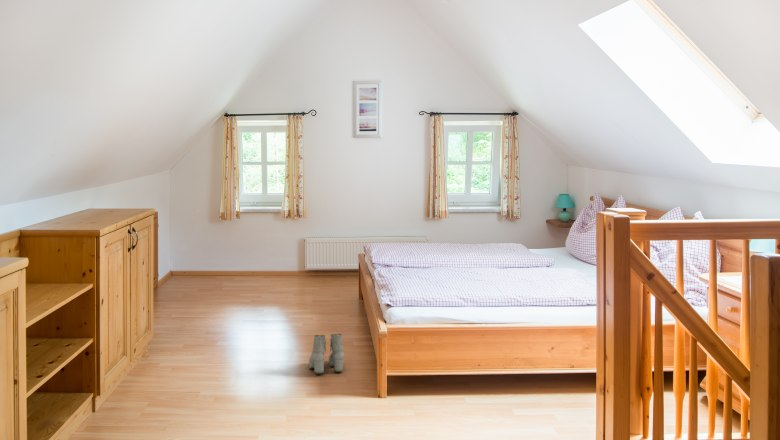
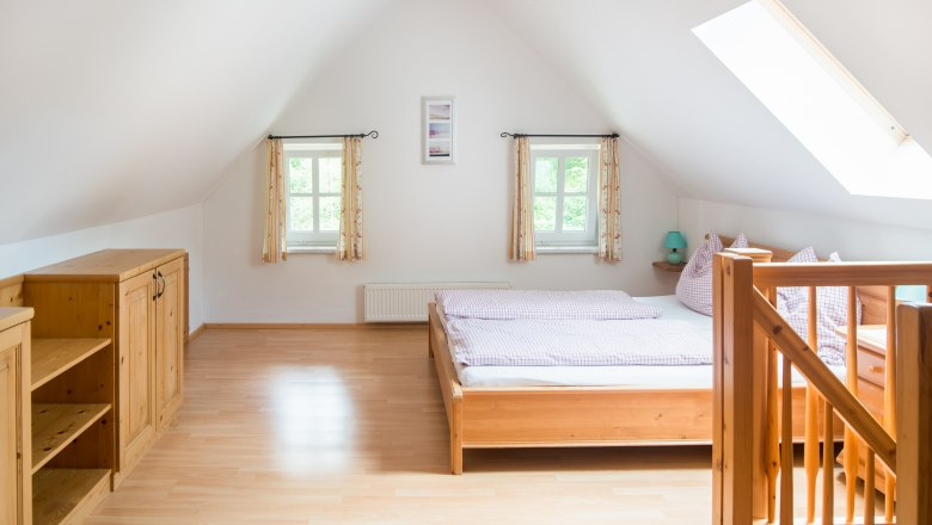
- boots [308,333,345,374]
